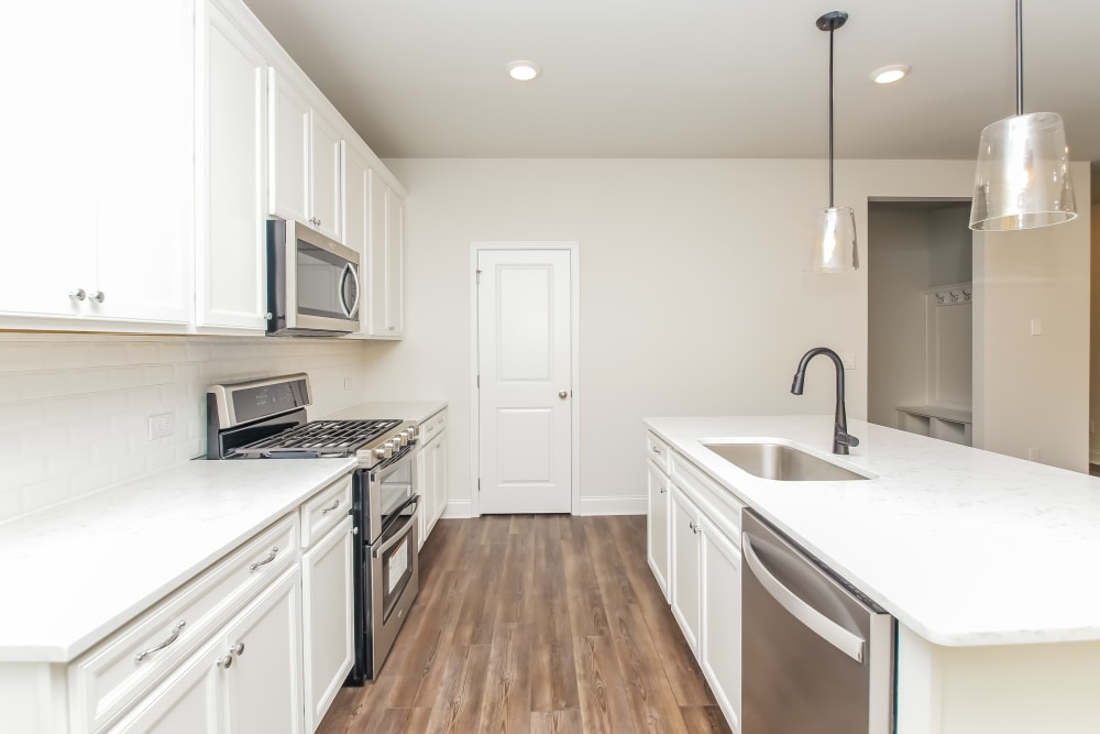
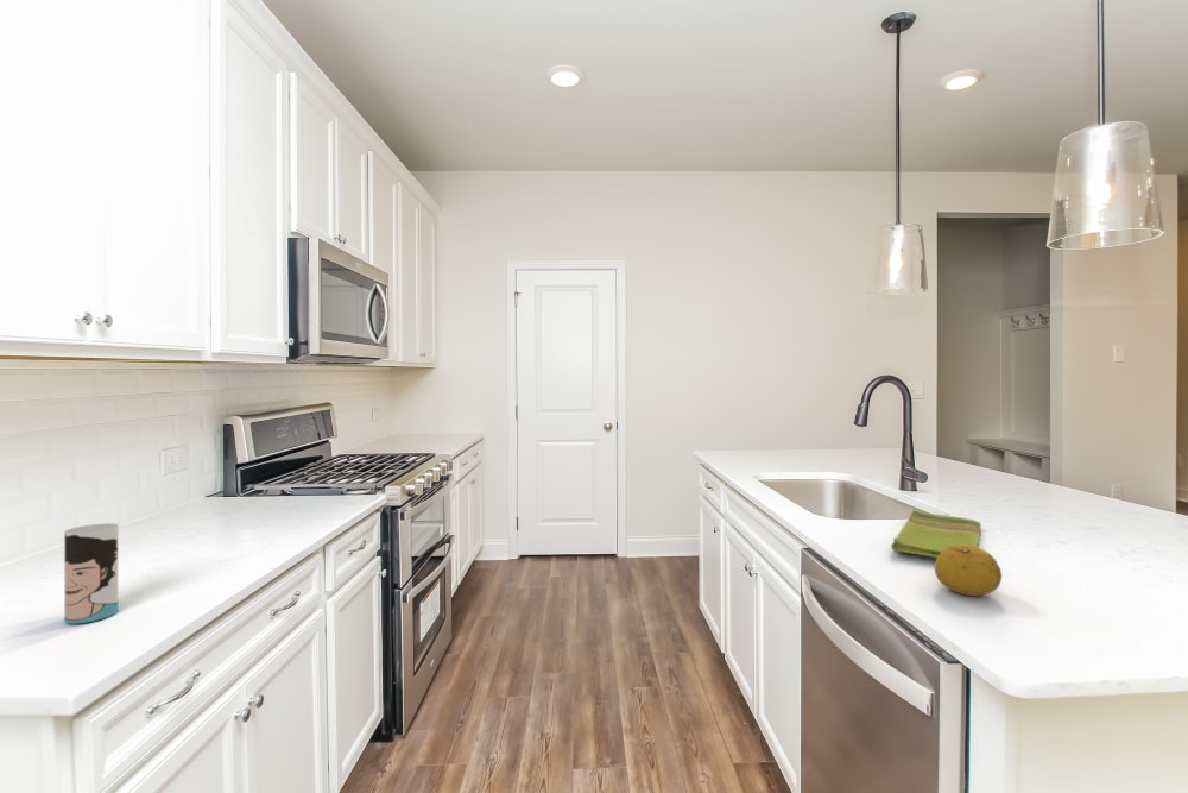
+ fruit [933,545,1003,597]
+ dish towel [891,509,982,559]
+ cup [63,522,119,624]
